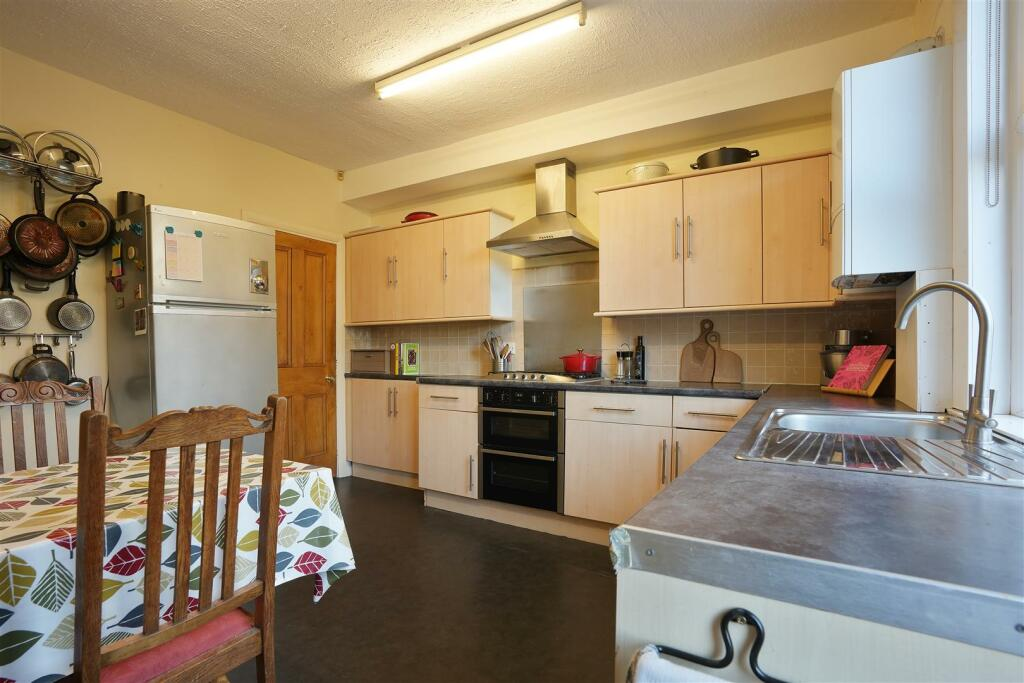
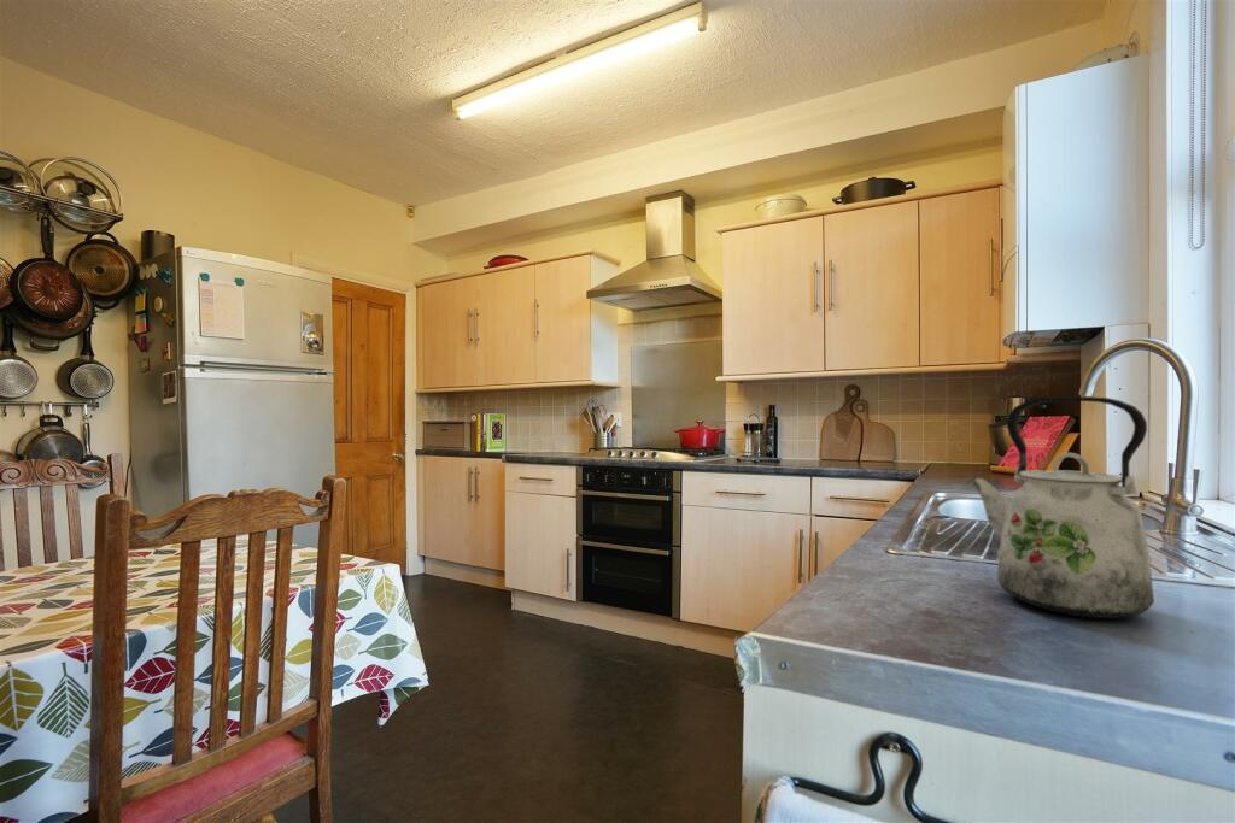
+ kettle [966,395,1155,619]
